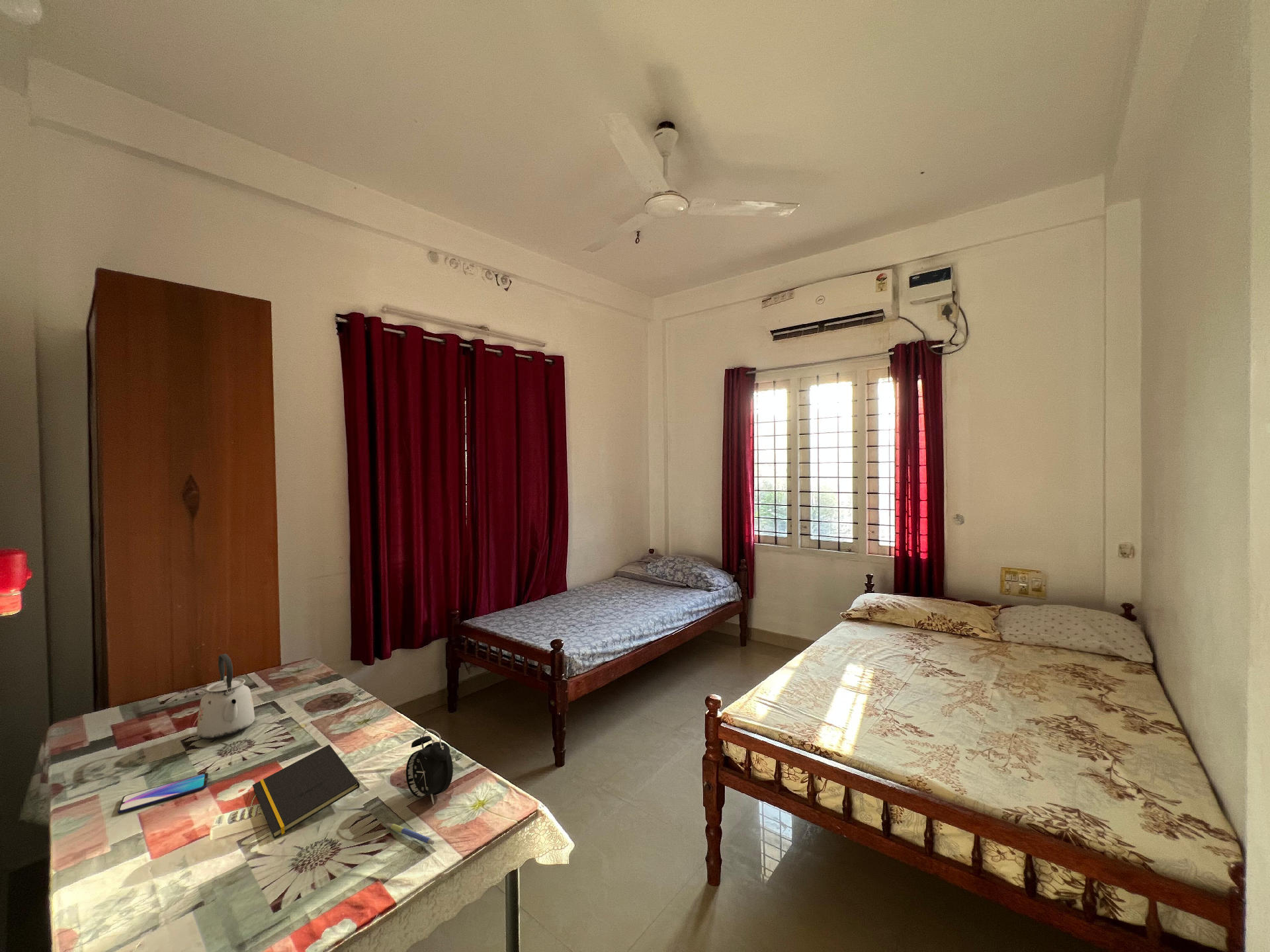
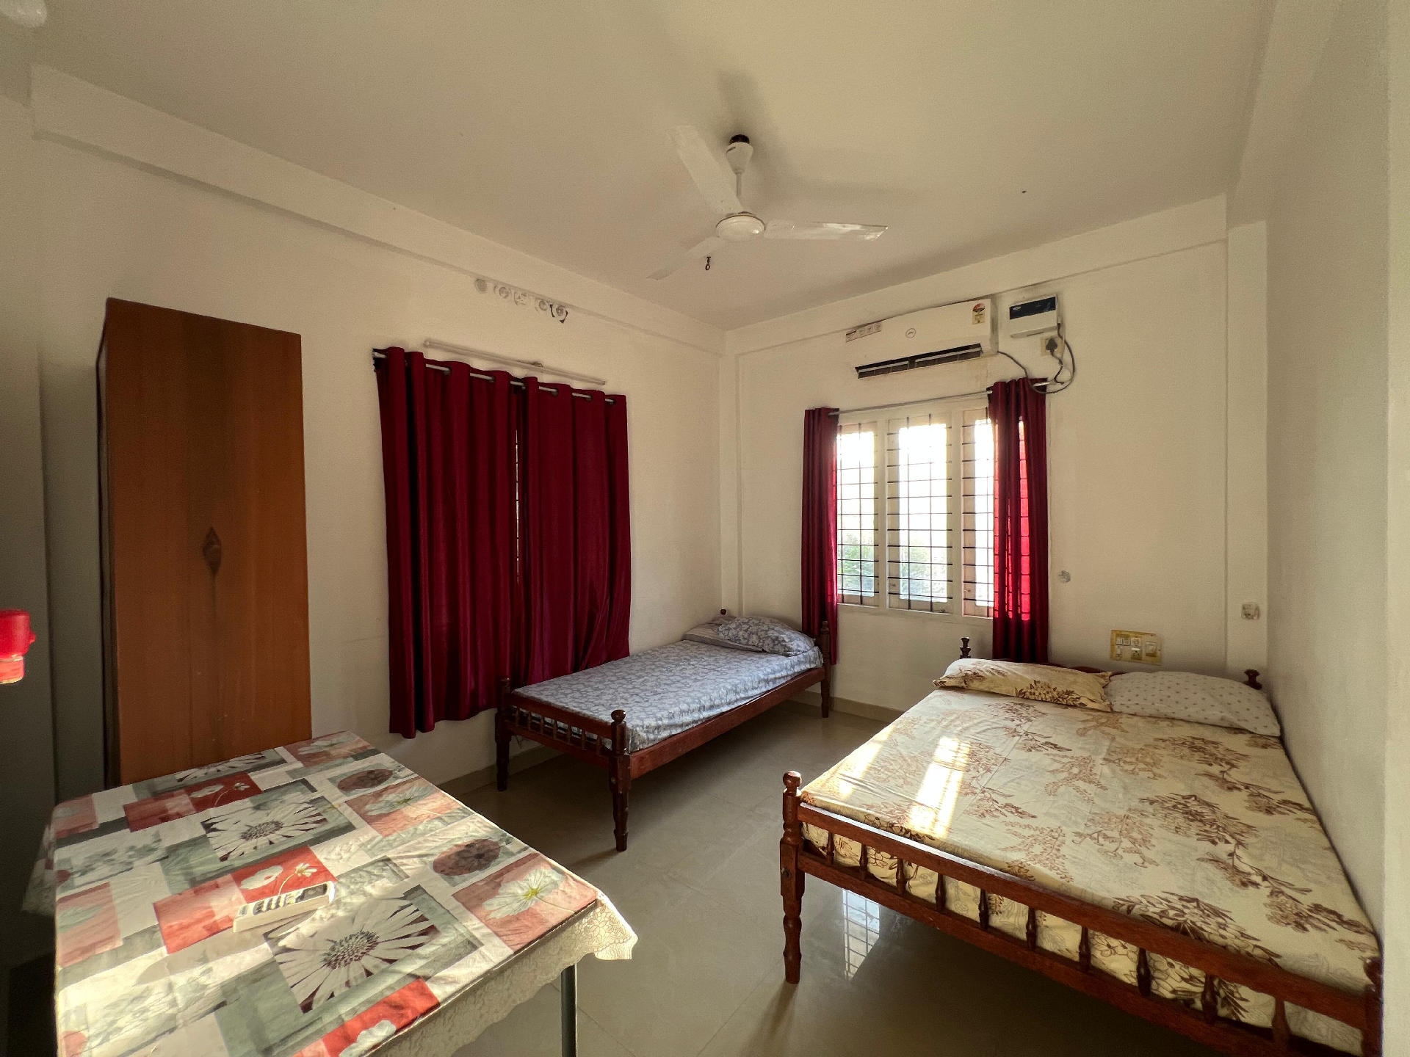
- alarm clock [405,728,454,805]
- kettle [196,653,255,740]
- pen [386,822,435,846]
- notepad [252,744,360,840]
- smartphone [117,772,209,814]
